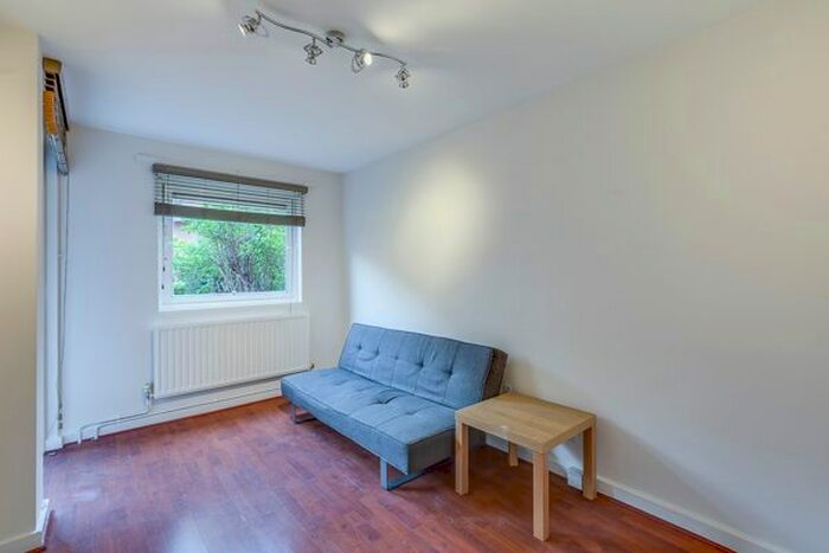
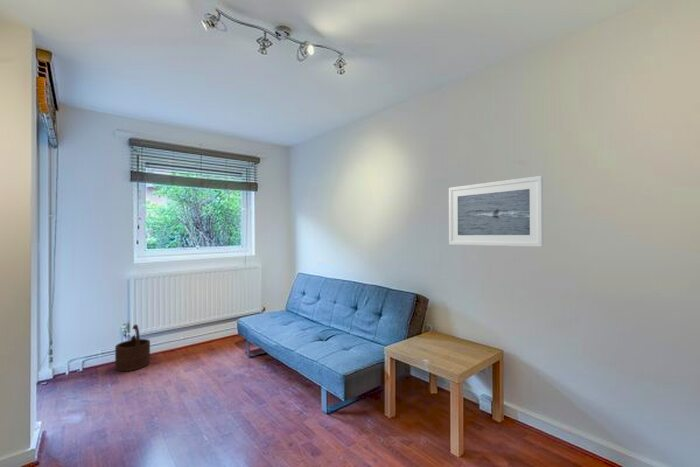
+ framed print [448,175,544,248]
+ wooden bucket [114,324,151,372]
